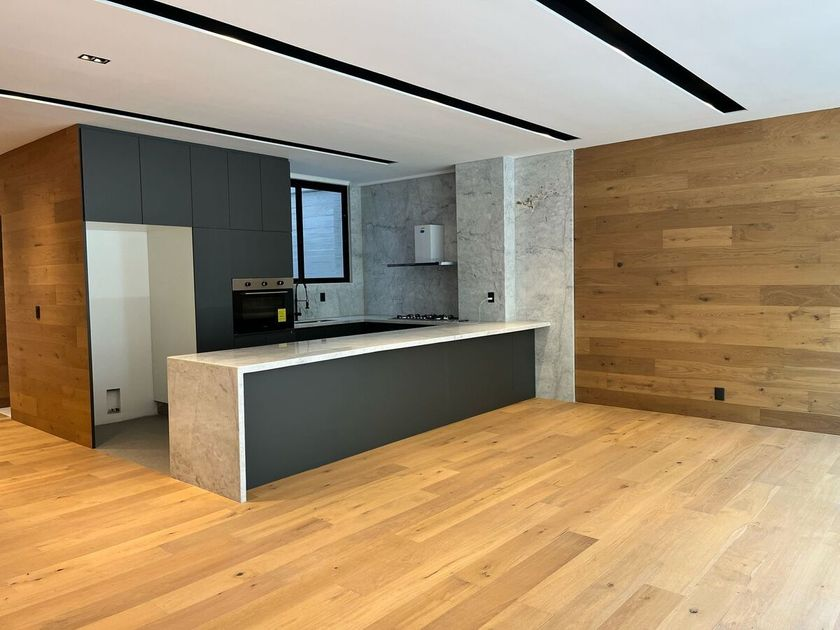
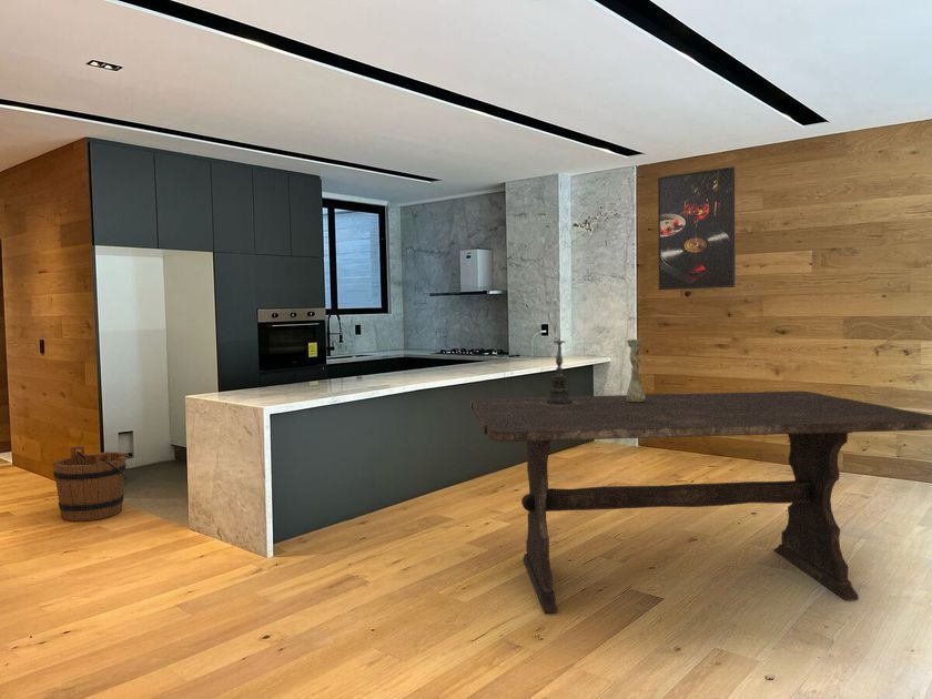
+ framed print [657,165,736,292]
+ bucket [52,445,128,523]
+ candle holder [537,336,582,406]
+ vase [626,338,646,402]
+ dining table [469,391,932,614]
